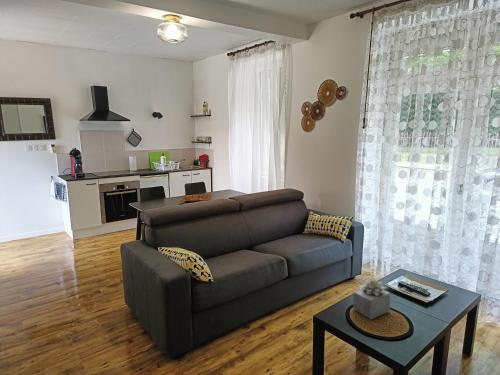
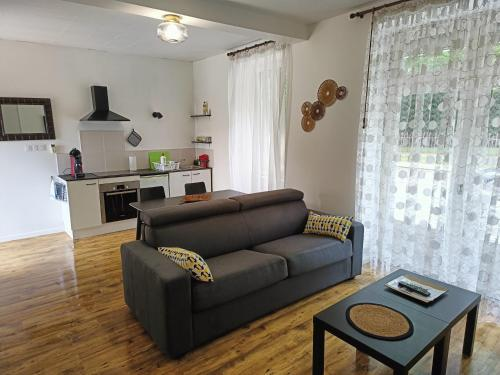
- succulent plant [352,278,391,320]
